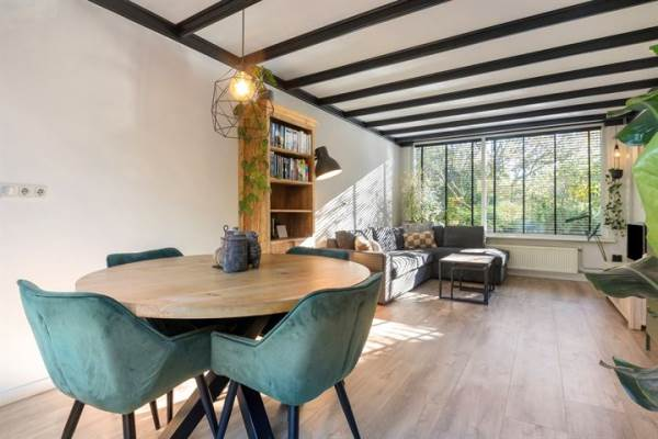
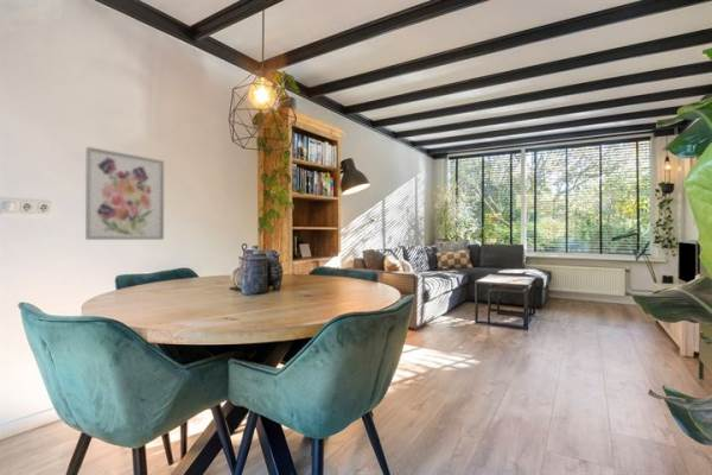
+ wall art [84,146,165,241]
